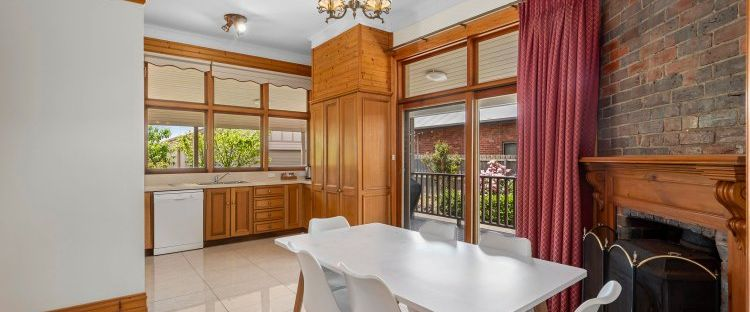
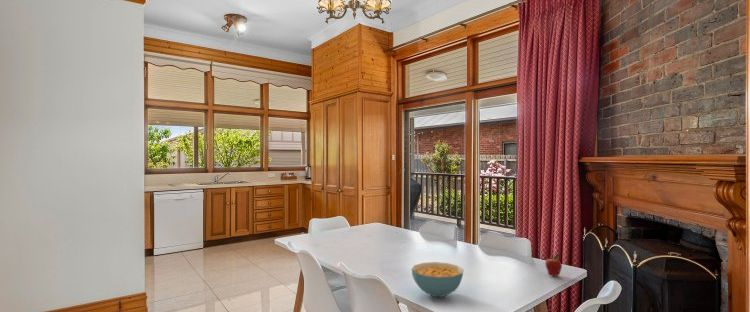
+ fruit [544,253,563,277]
+ cereal bowl [411,261,464,298]
